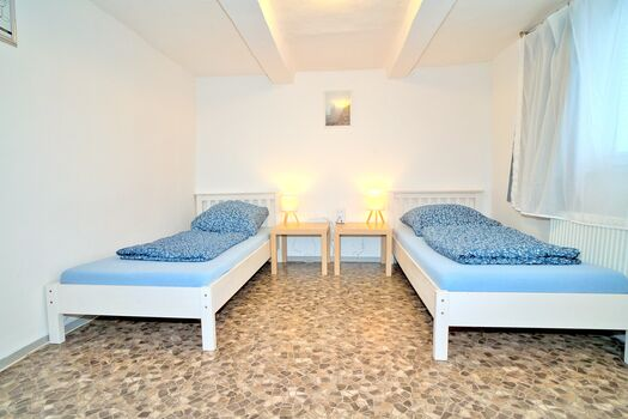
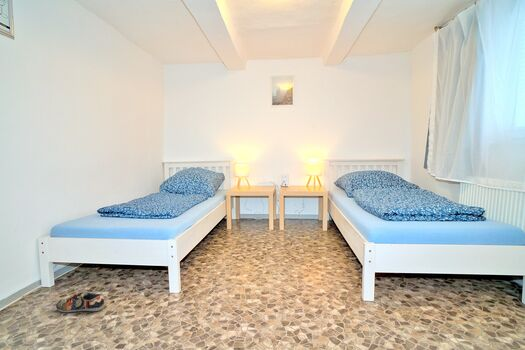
+ shoe [55,291,105,313]
